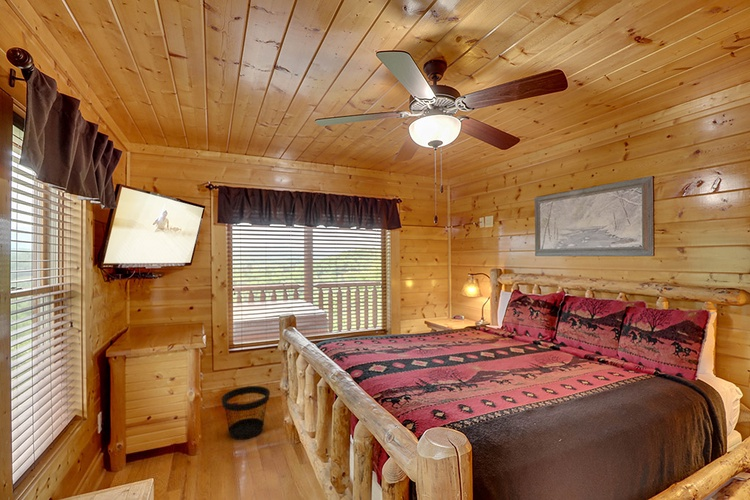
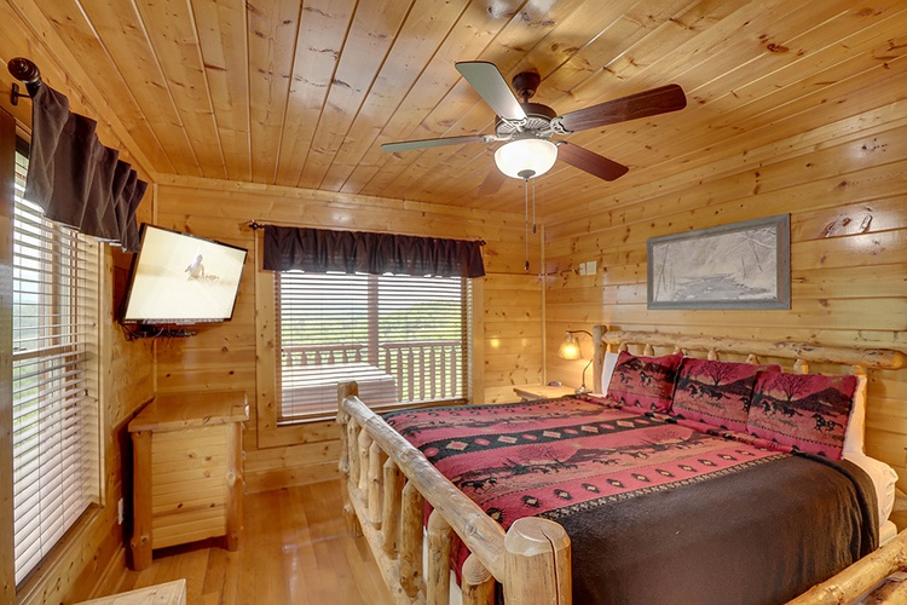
- wastebasket [220,385,271,441]
